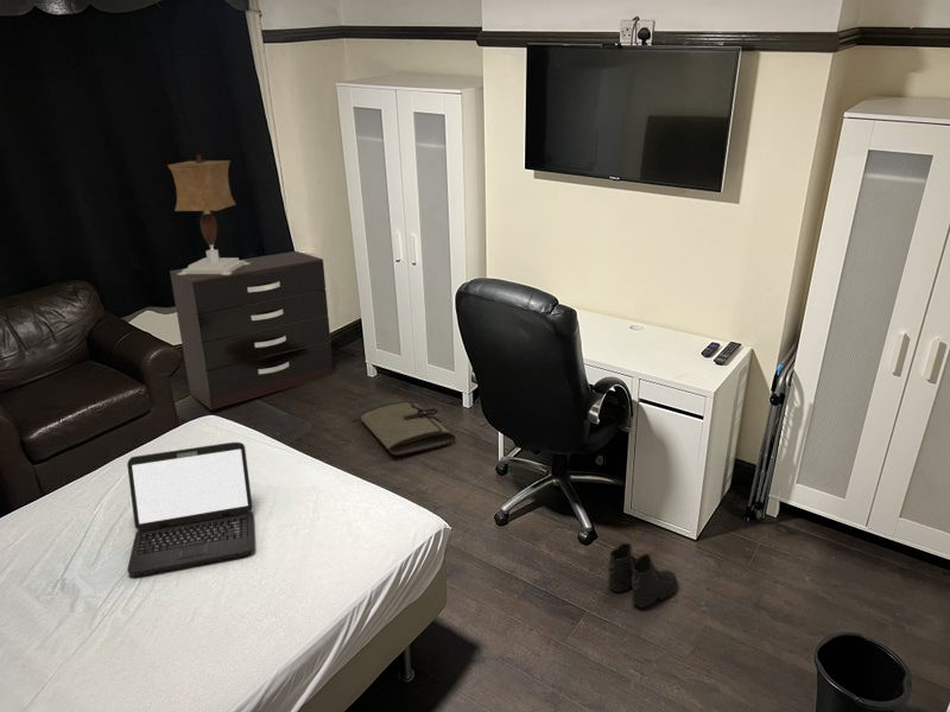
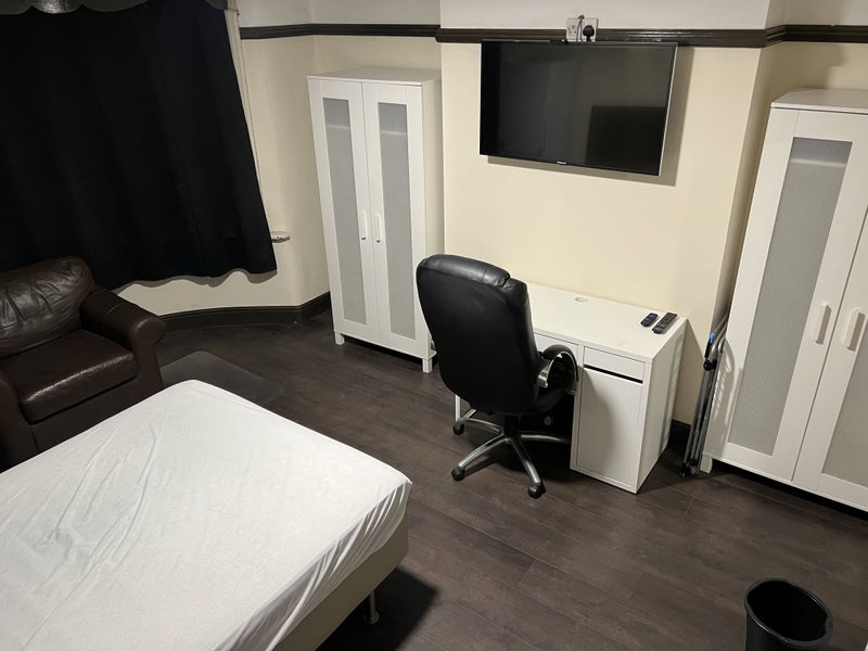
- boots [606,542,679,609]
- dresser [169,250,334,411]
- laptop [126,441,256,578]
- table lamp [166,154,251,275]
- tool roll [357,400,457,457]
